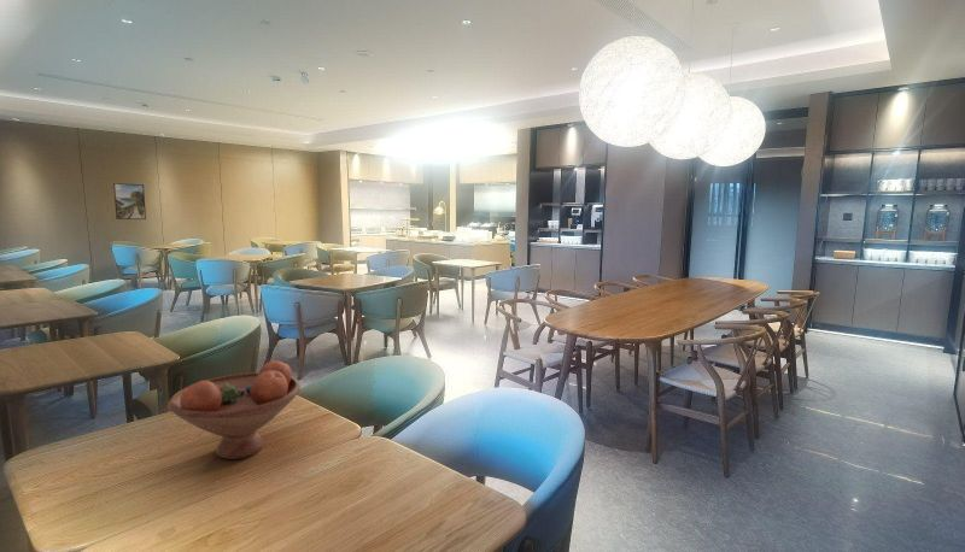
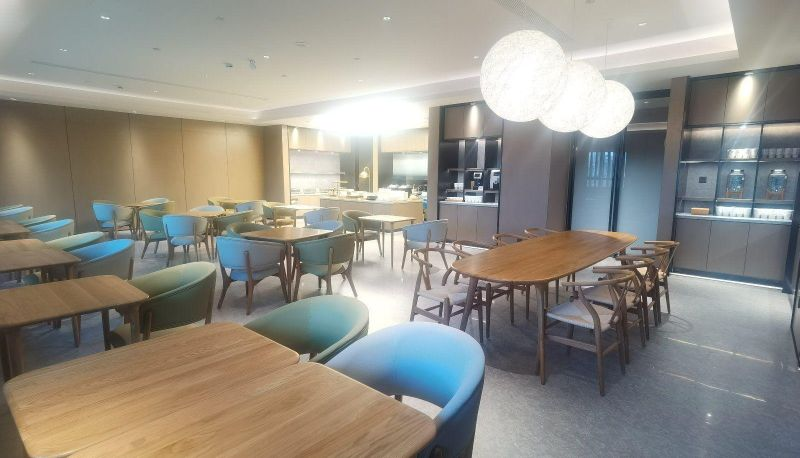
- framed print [112,182,147,221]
- fruit bowl [166,359,302,460]
